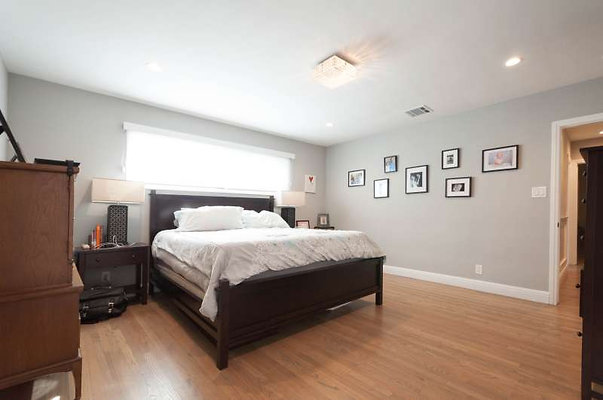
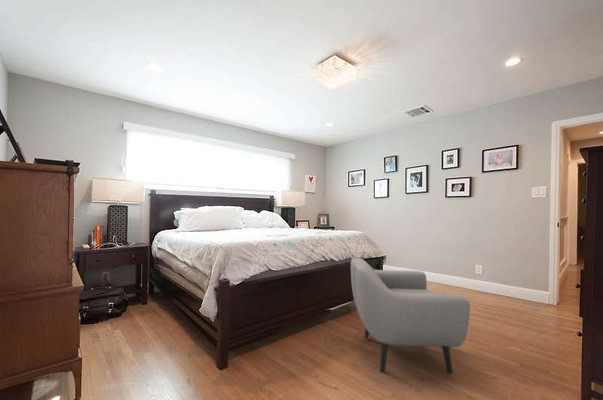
+ armchair [350,257,471,374]
